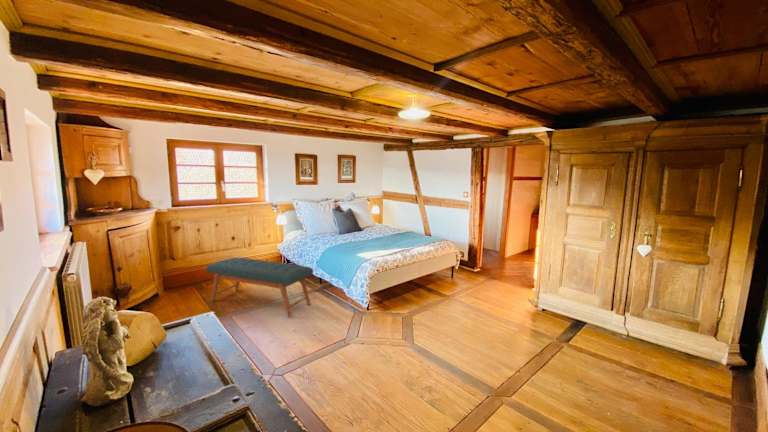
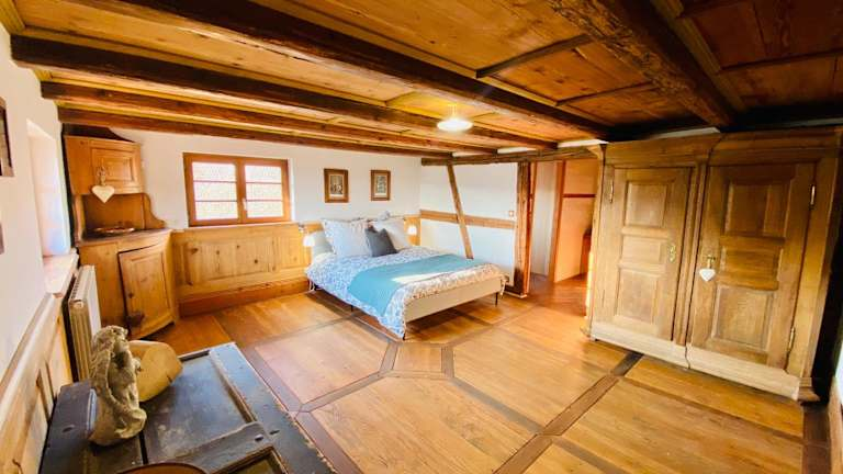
- bench [205,256,314,318]
